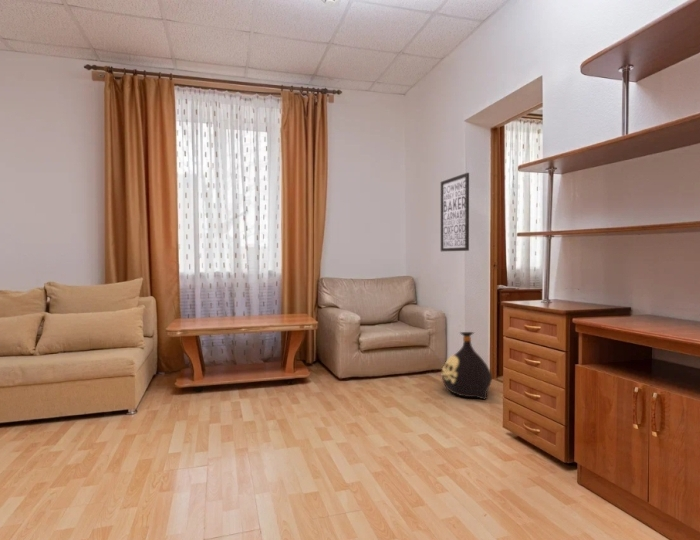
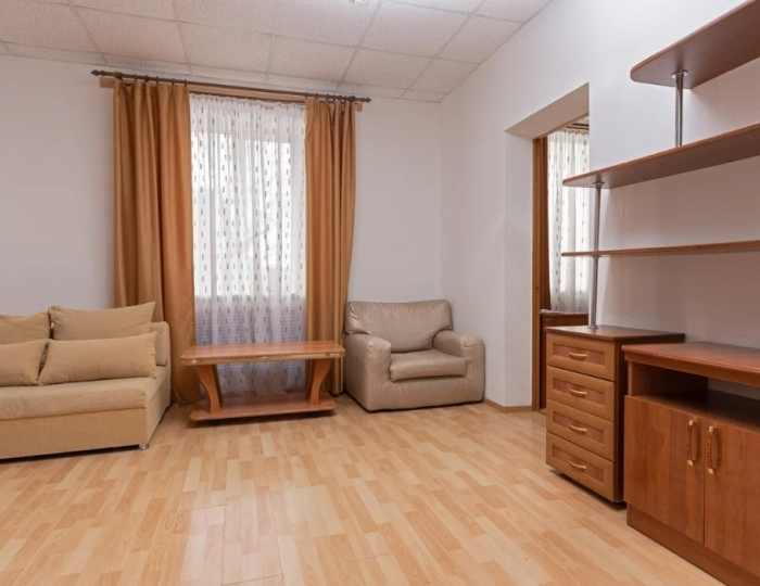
- wall art [440,172,470,252]
- bag [440,331,493,401]
